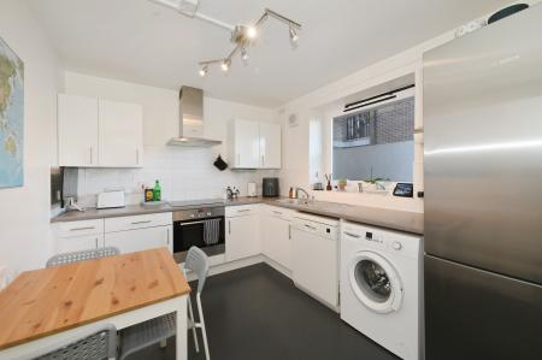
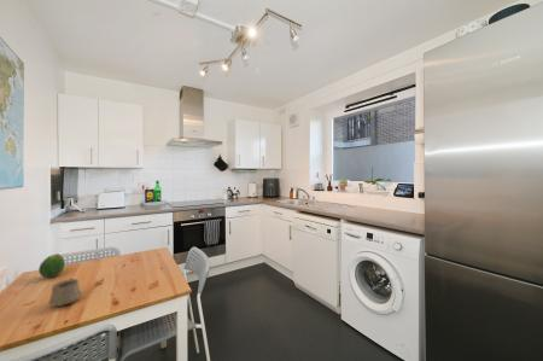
+ fruit [37,252,66,279]
+ cup [47,278,82,308]
